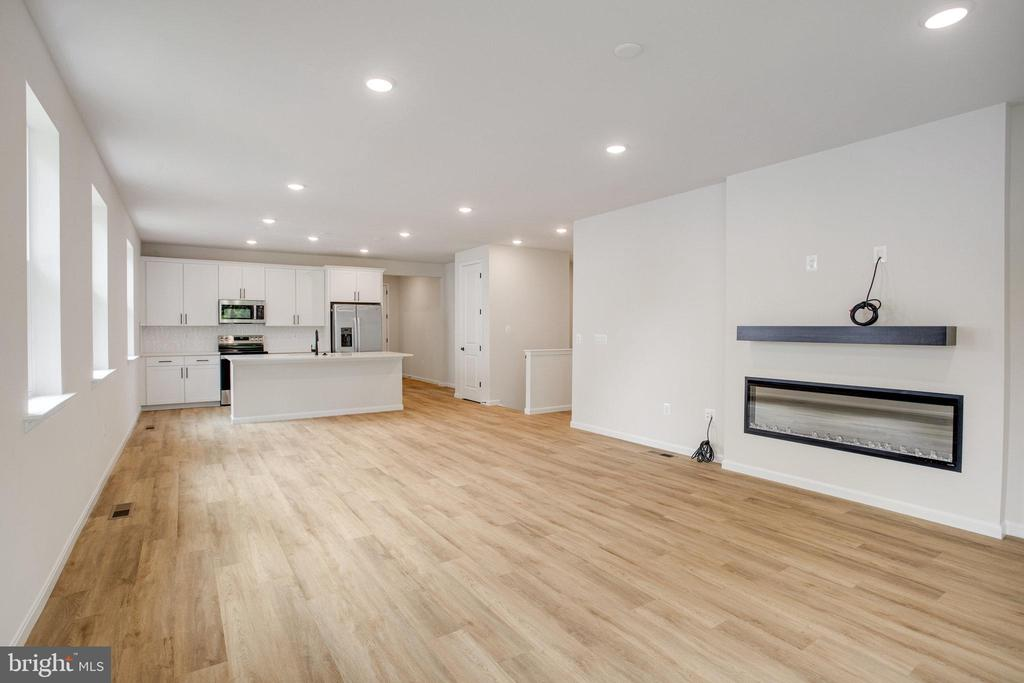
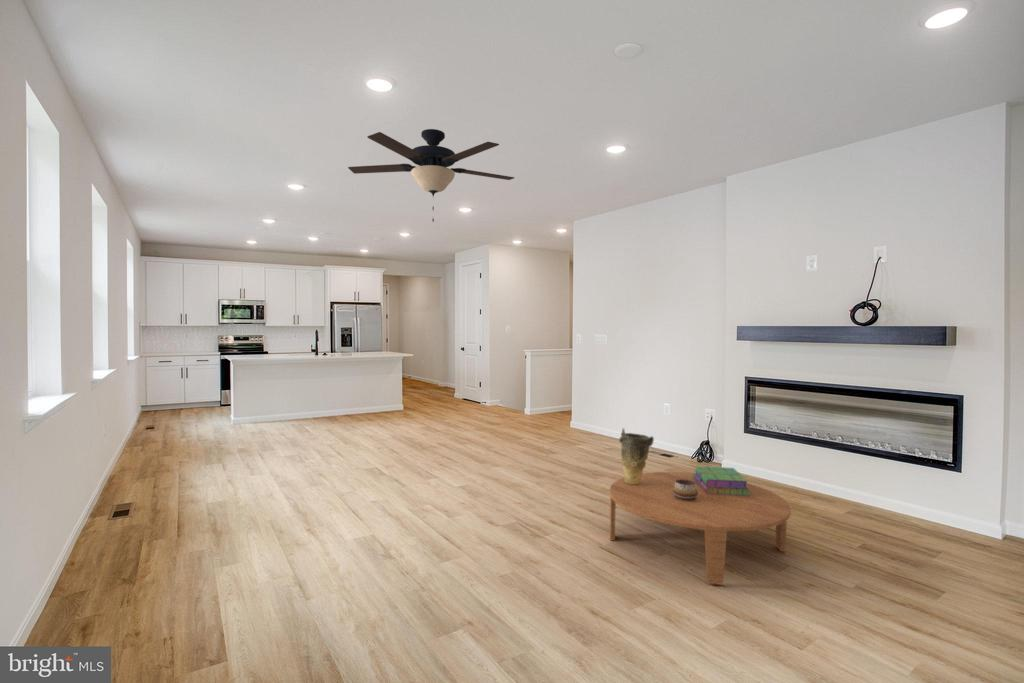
+ ceiling fan [347,128,515,223]
+ vase [618,427,655,485]
+ decorative bowl [673,479,698,501]
+ coffee table [609,471,792,586]
+ stack of books [694,465,750,496]
